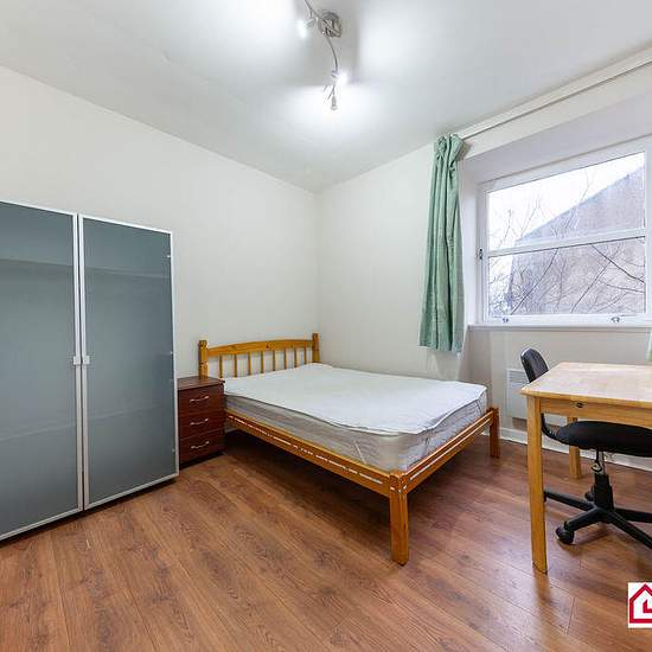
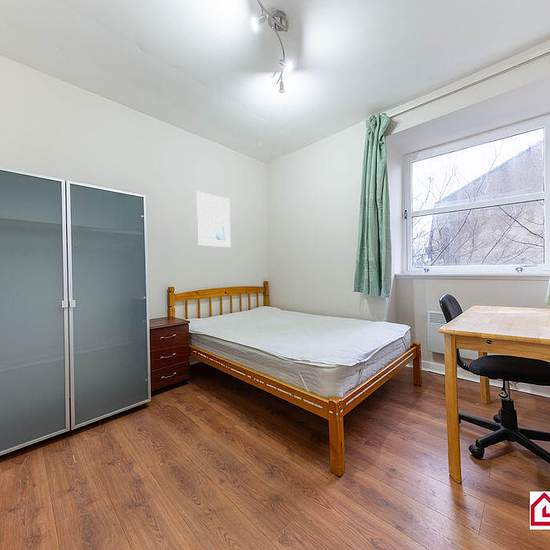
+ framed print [196,191,231,248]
